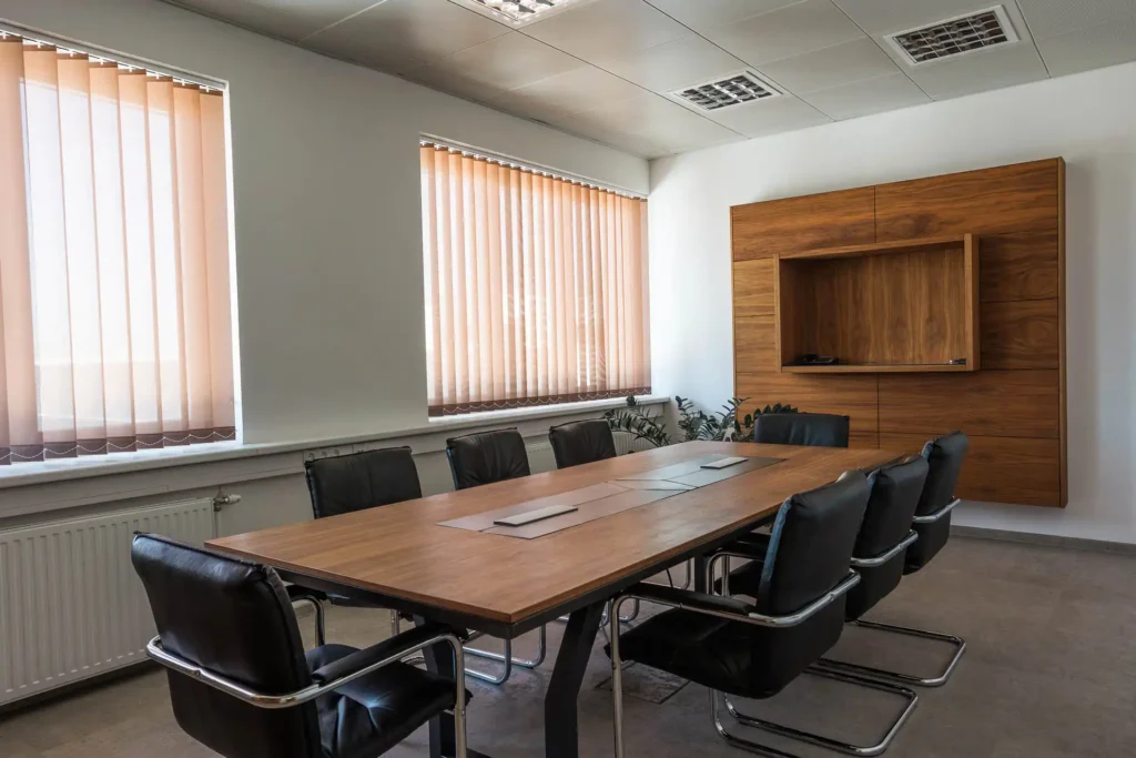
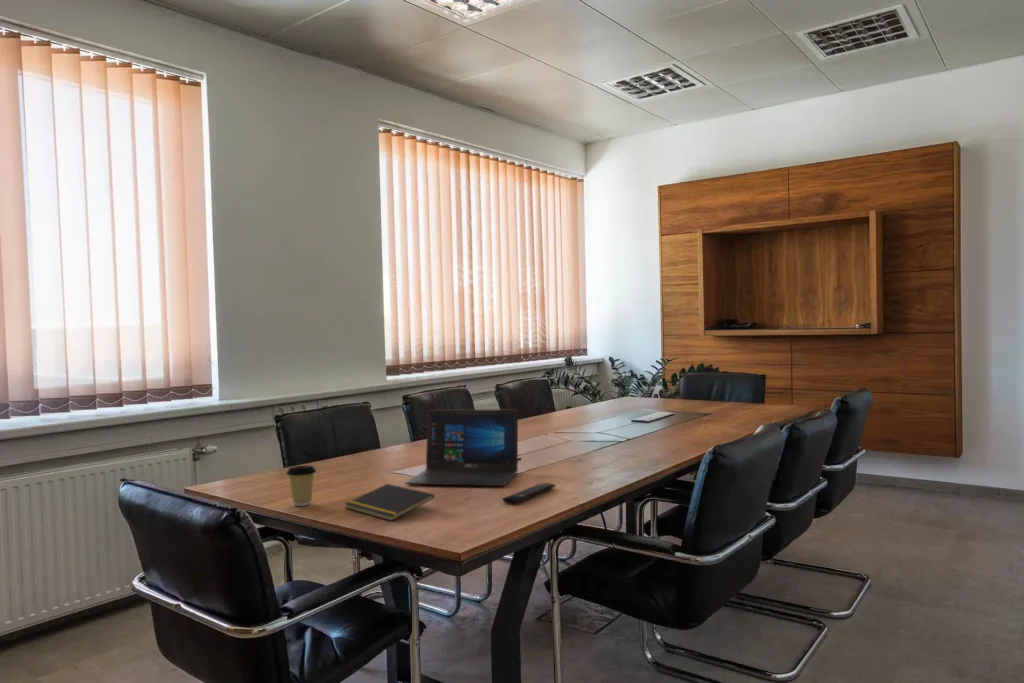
+ laptop [405,408,519,487]
+ remote control [502,482,556,505]
+ notepad [344,483,436,522]
+ coffee cup [285,464,317,507]
